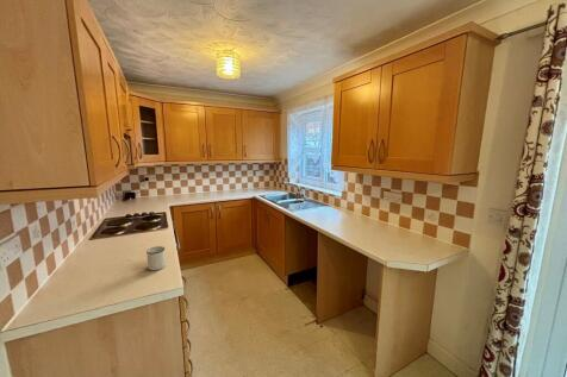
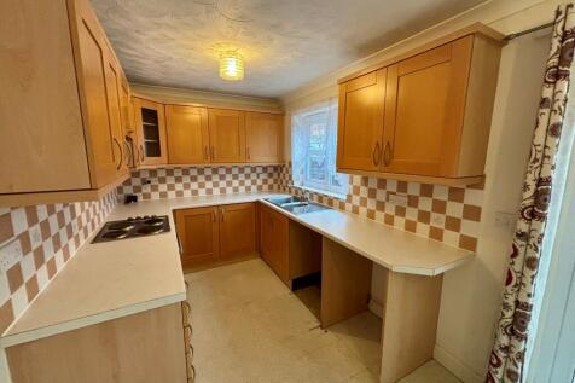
- mug [145,245,167,271]
